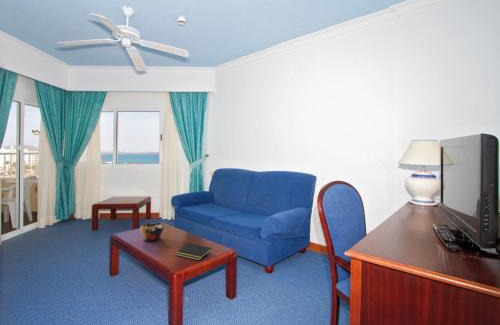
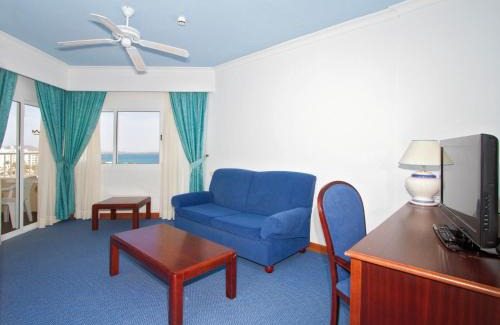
- notepad [174,243,213,261]
- decorative bowl [140,221,165,242]
